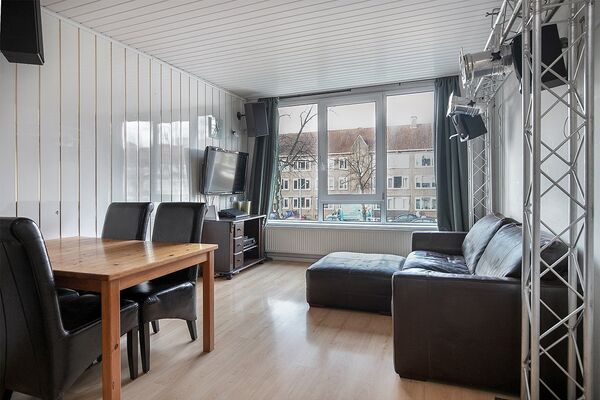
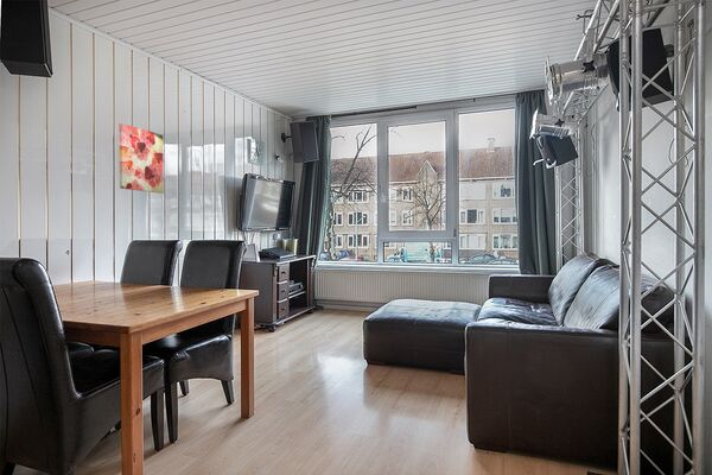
+ wall art [117,122,165,195]
